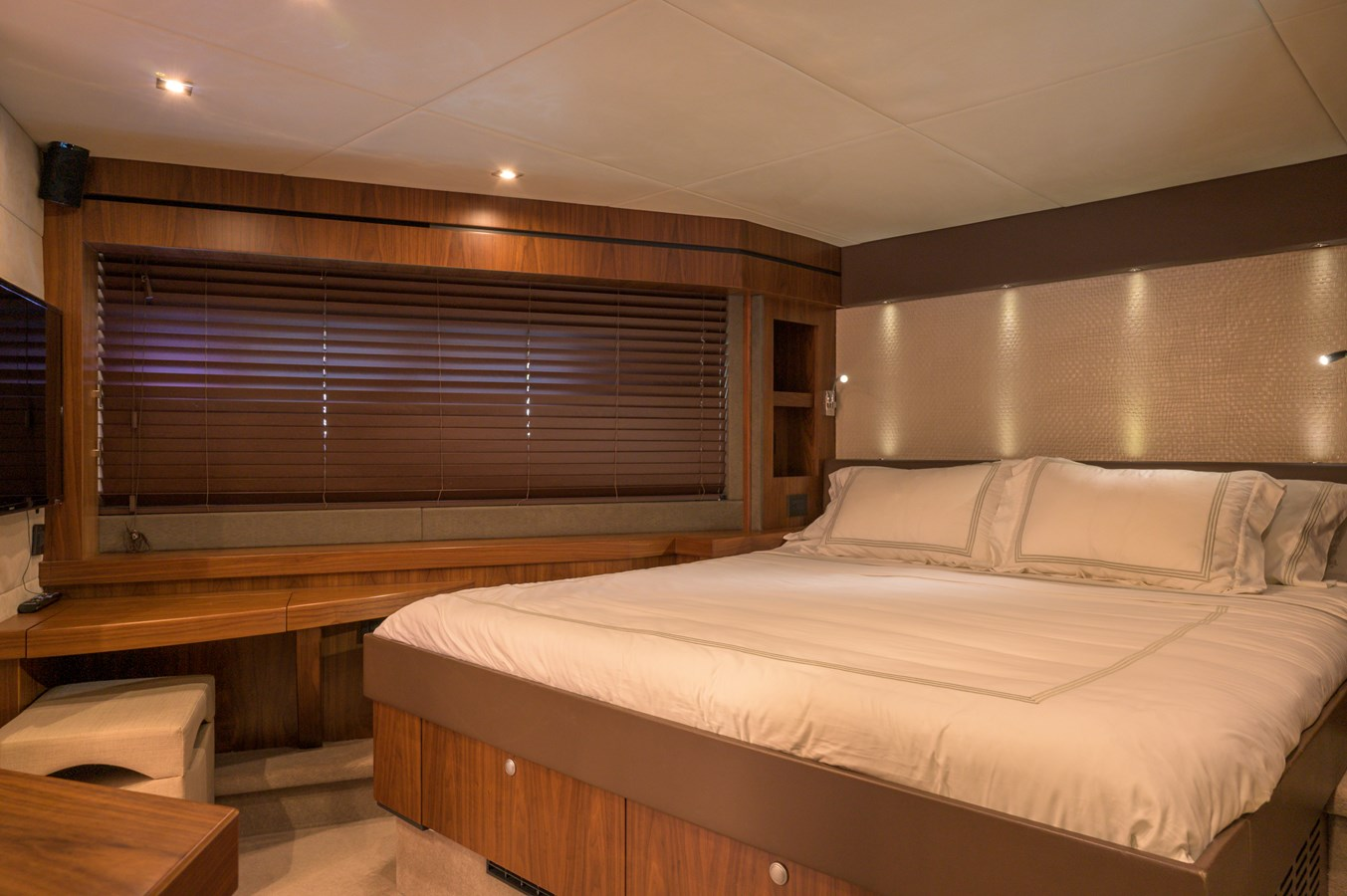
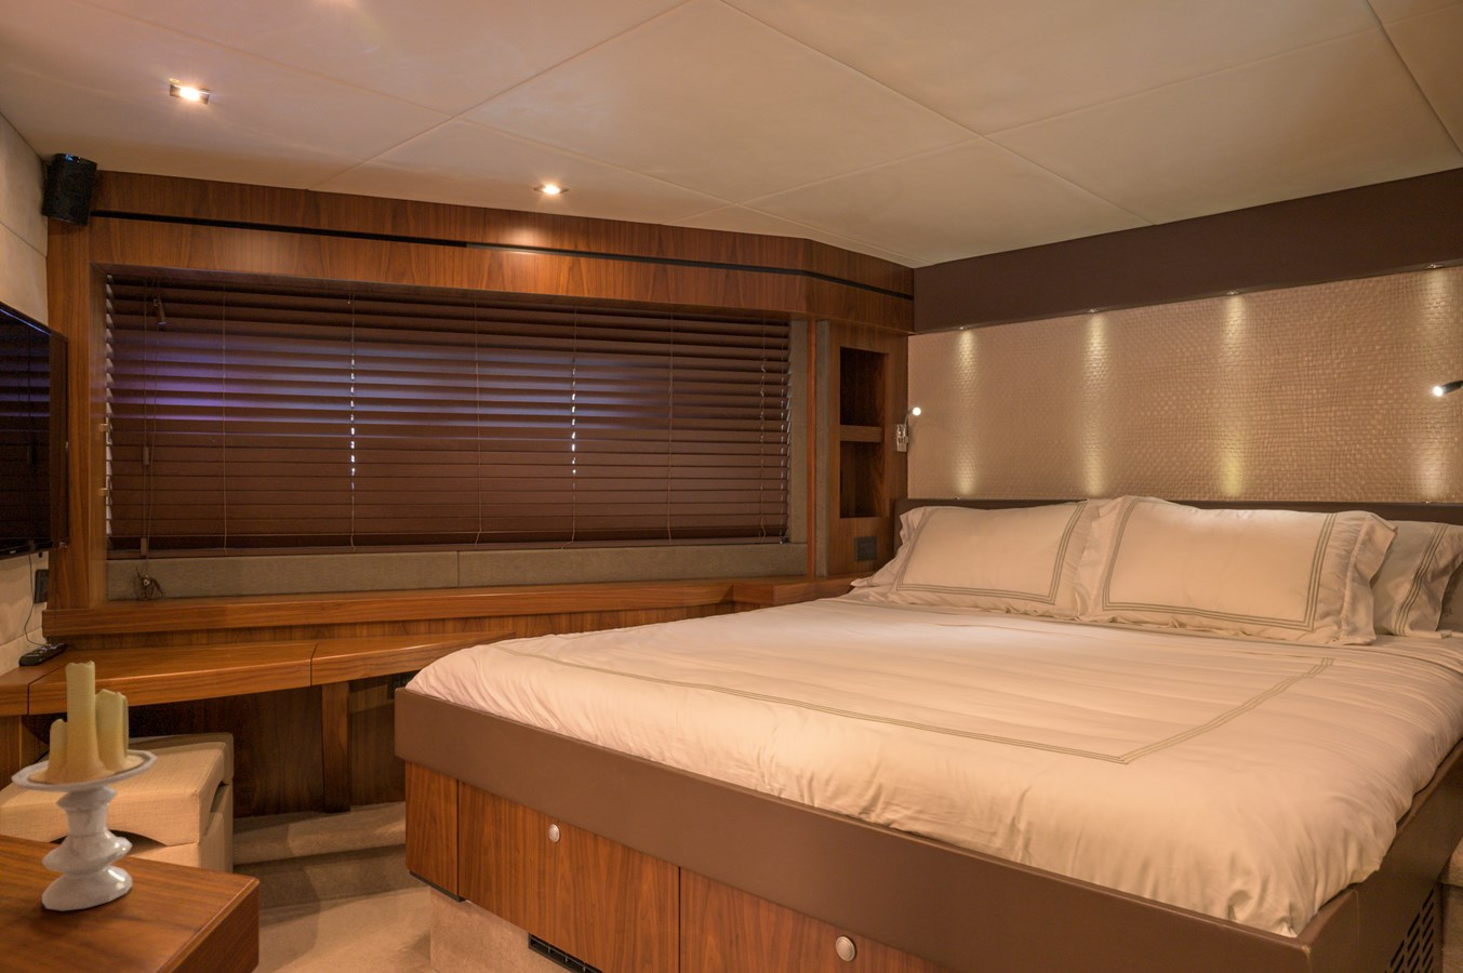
+ candle [11,660,159,911]
